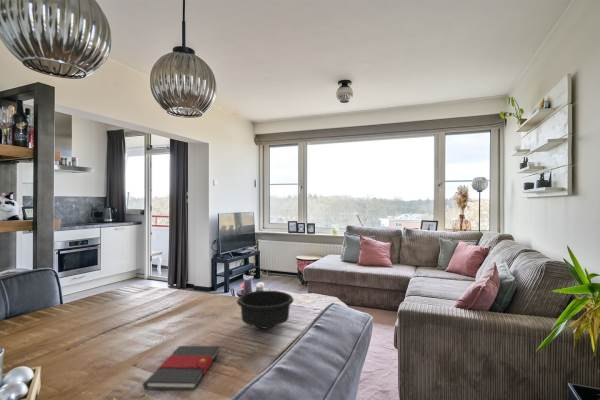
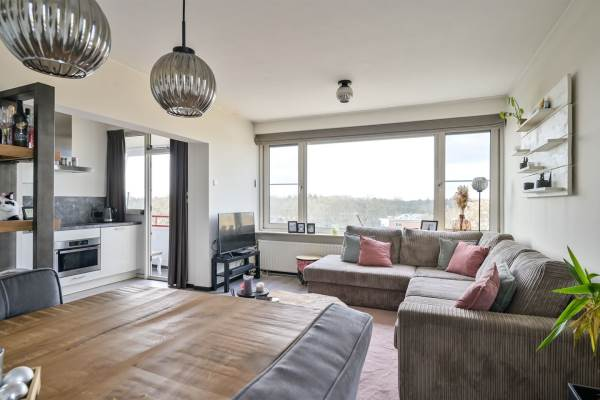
- bowl [236,290,294,330]
- book [142,345,221,391]
